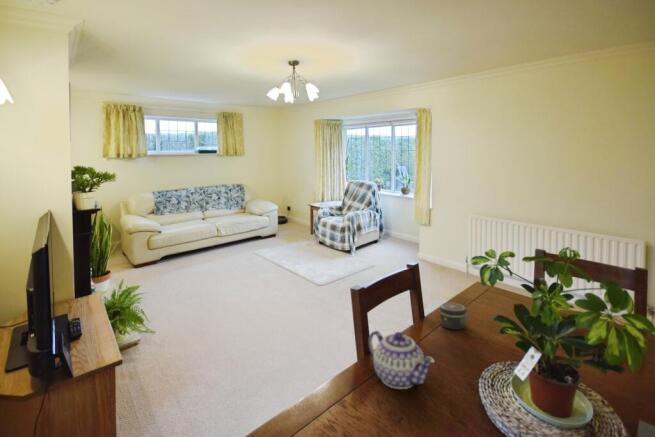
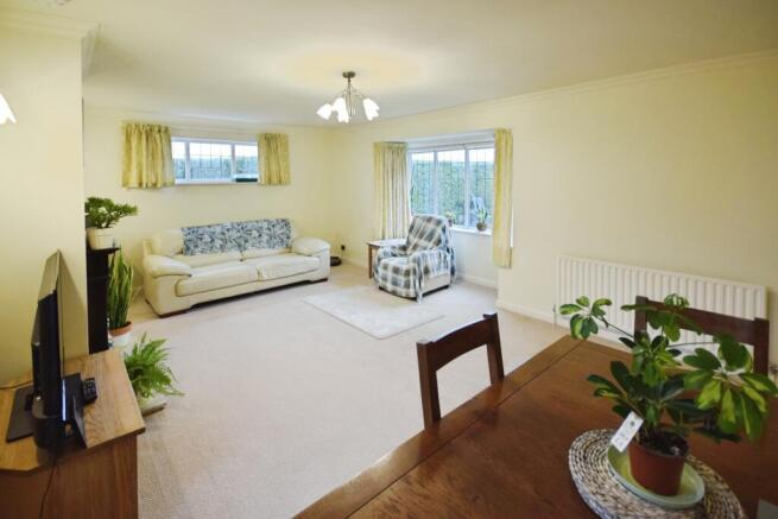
- teapot [367,330,436,390]
- jar [439,302,468,331]
